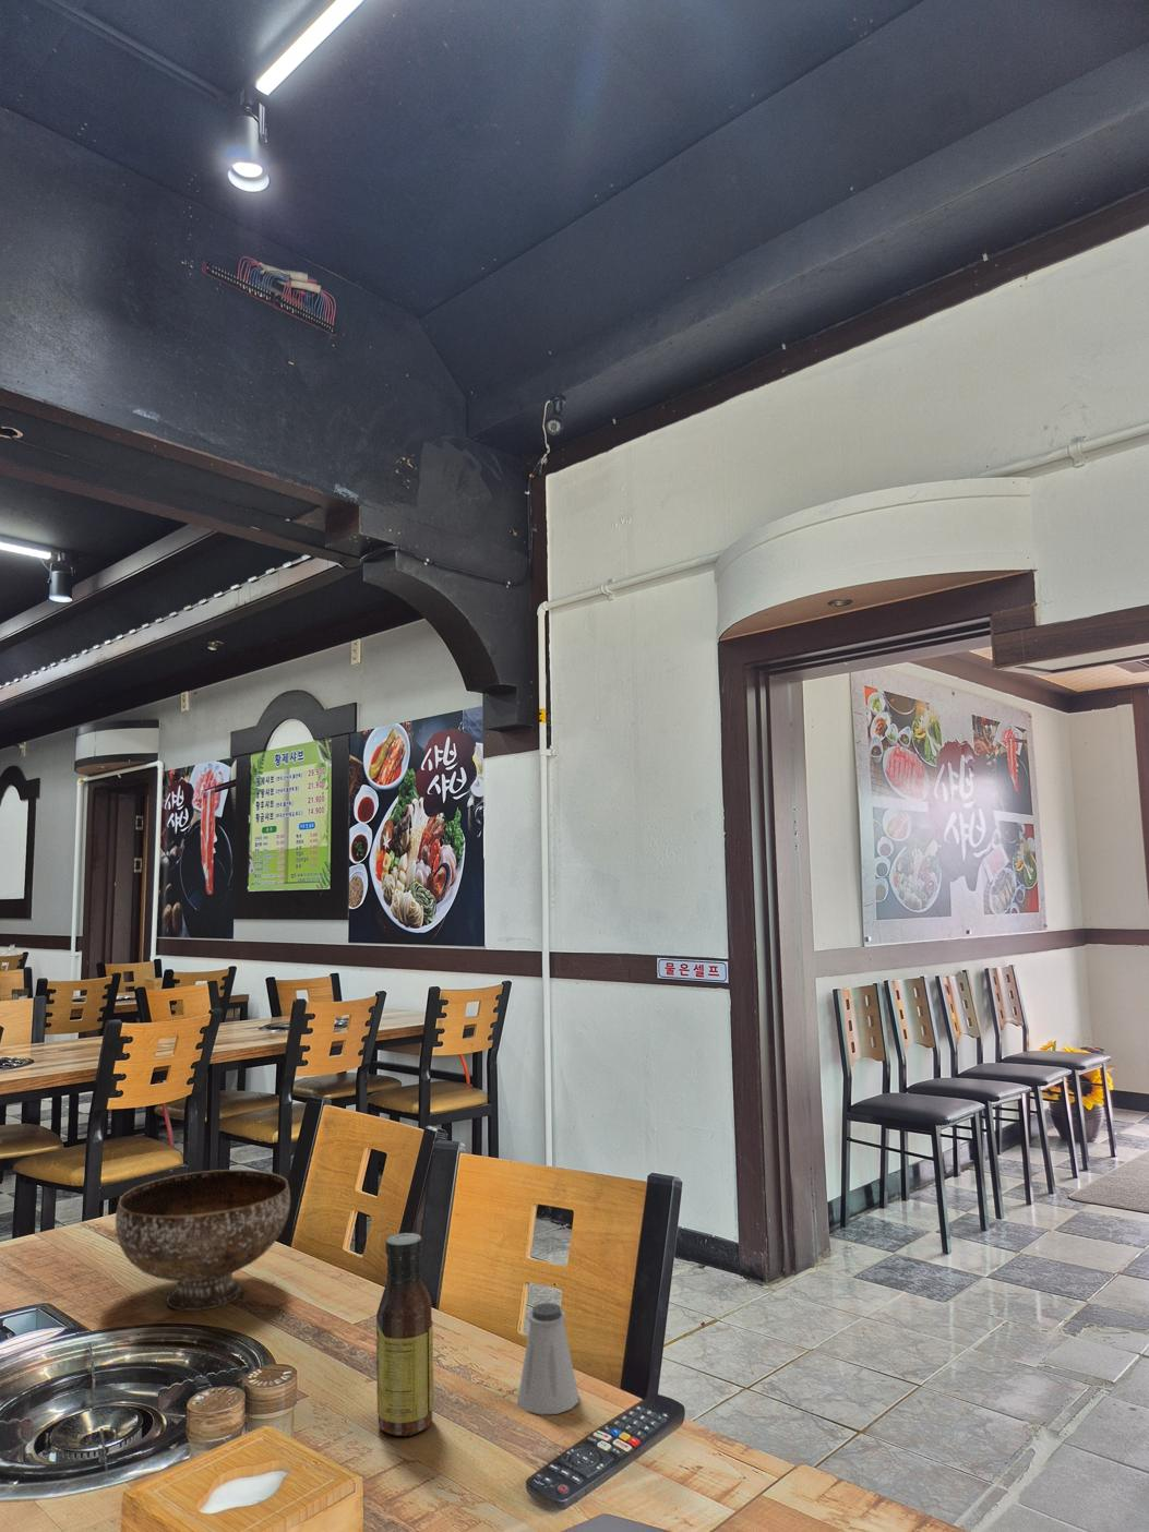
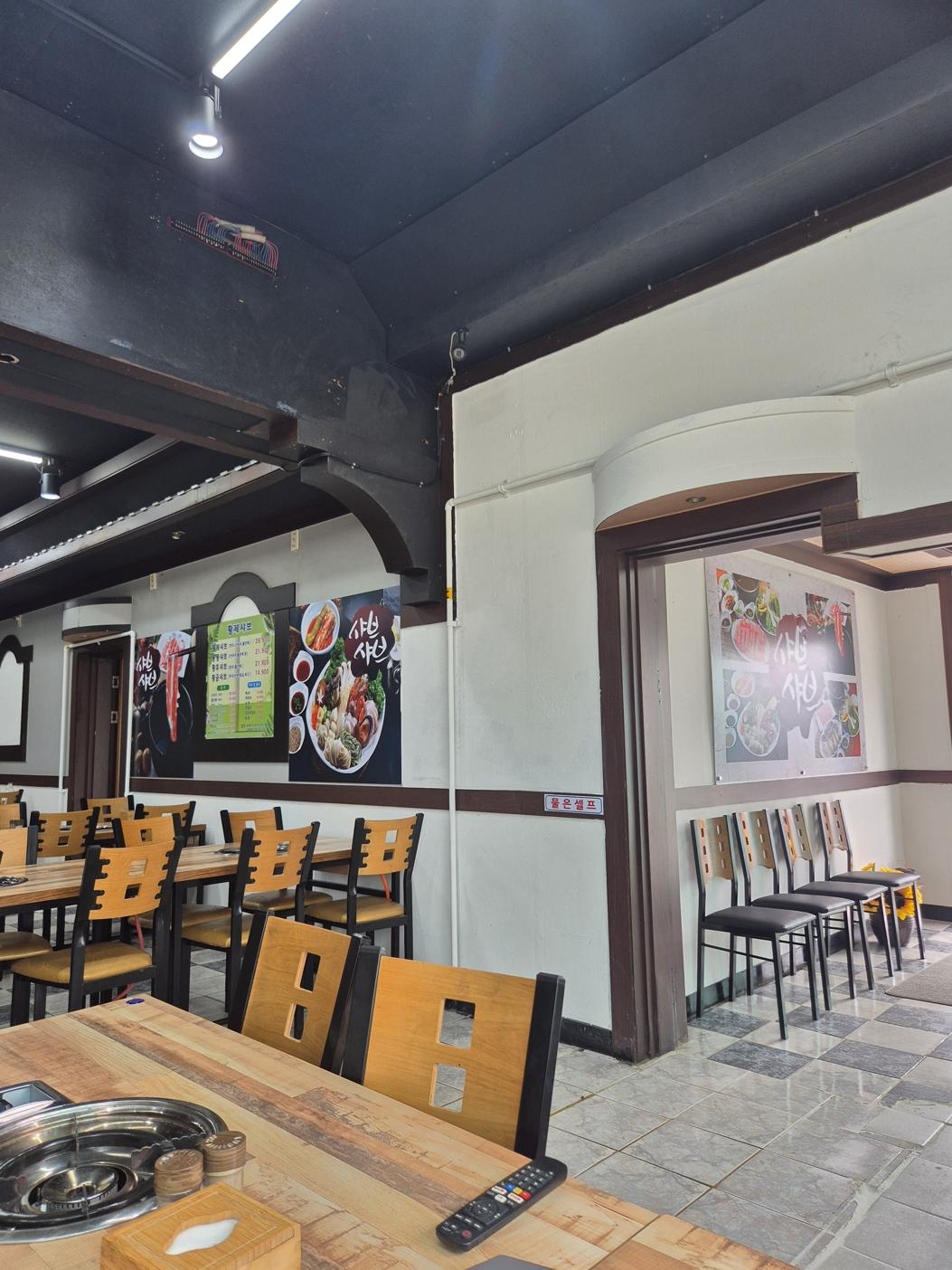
- saltshaker [517,1302,579,1416]
- sauce bottle [375,1232,436,1437]
- bowl [115,1169,291,1311]
